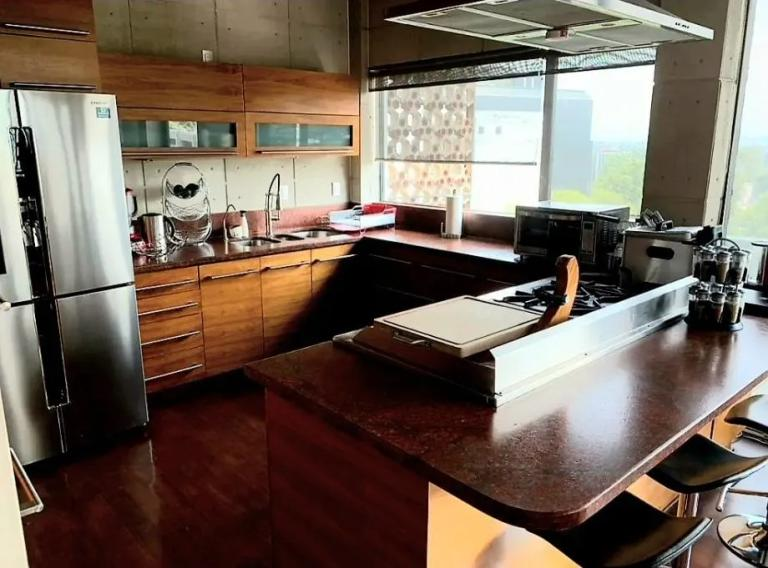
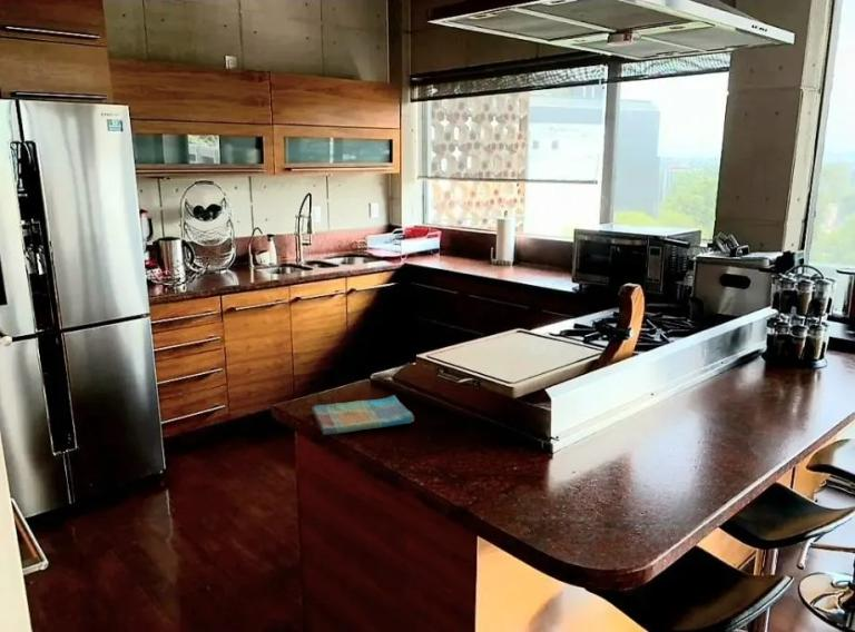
+ dish towel [311,394,415,436]
